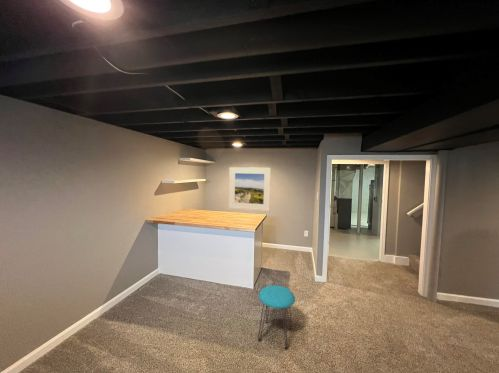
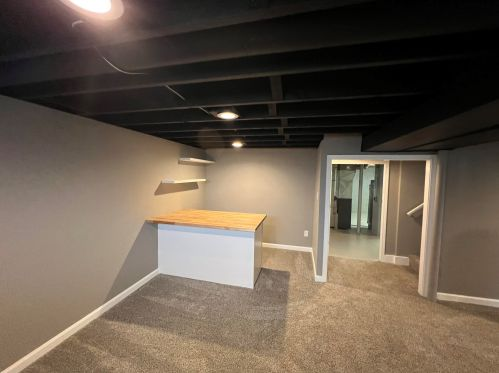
- stool [257,284,296,350]
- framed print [228,166,272,212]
